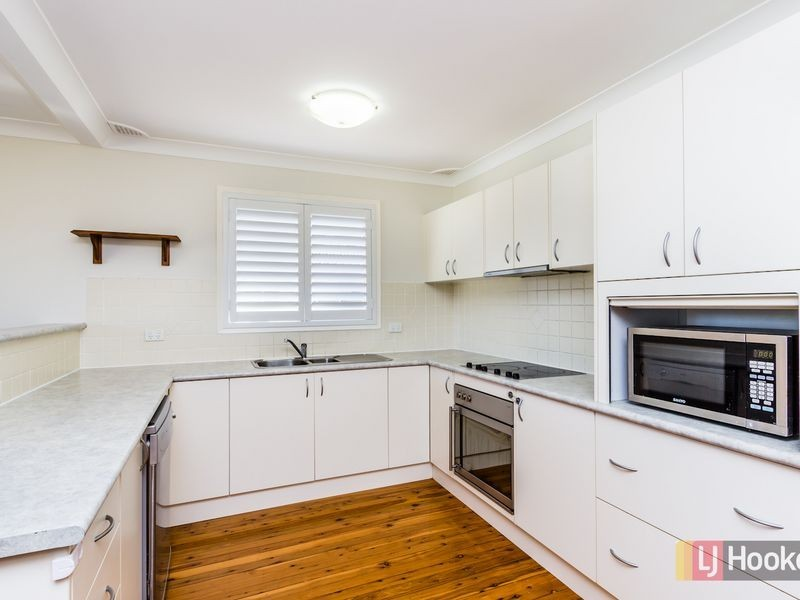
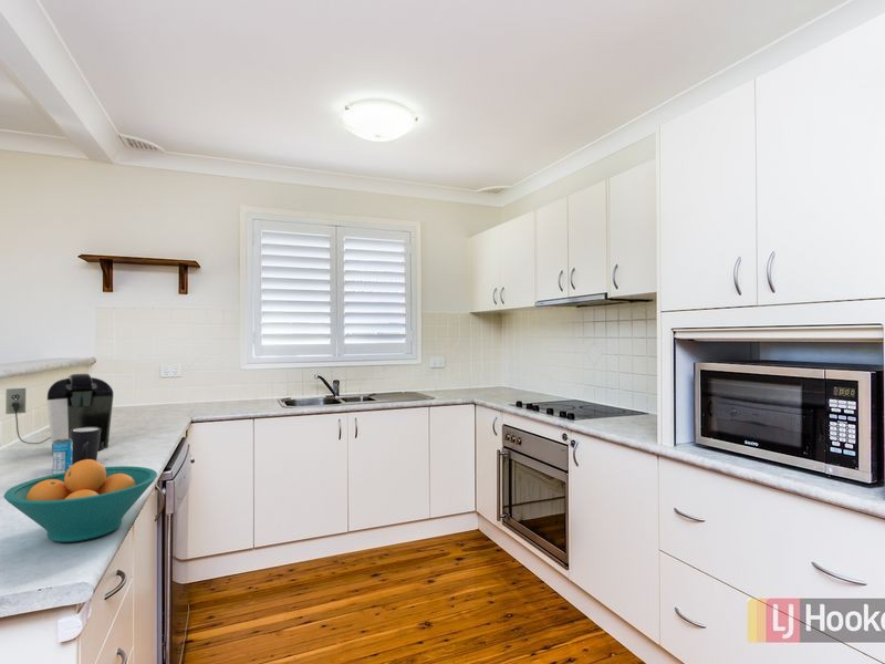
+ fruit bowl [2,459,158,543]
+ beverage can [52,438,72,475]
+ mug [71,427,101,465]
+ coffee maker [4,373,114,454]
